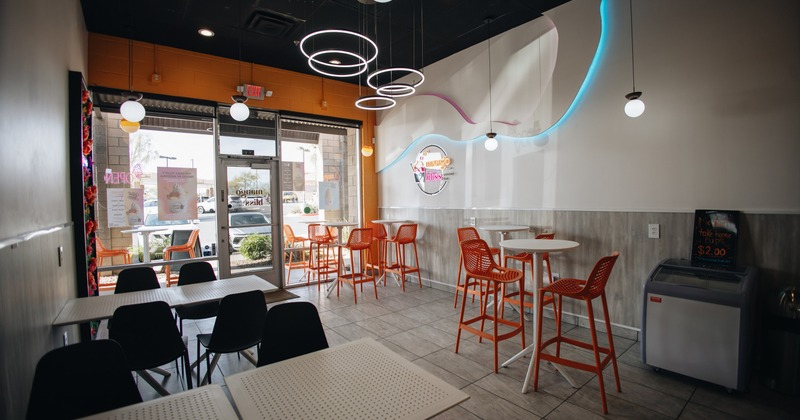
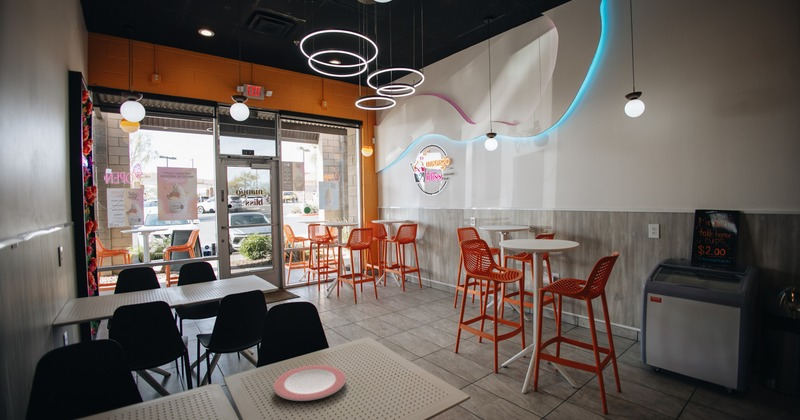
+ plate [272,364,347,402]
